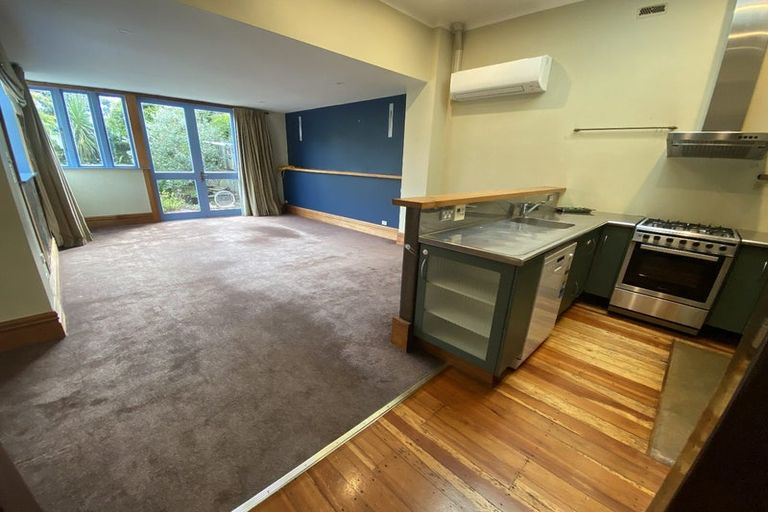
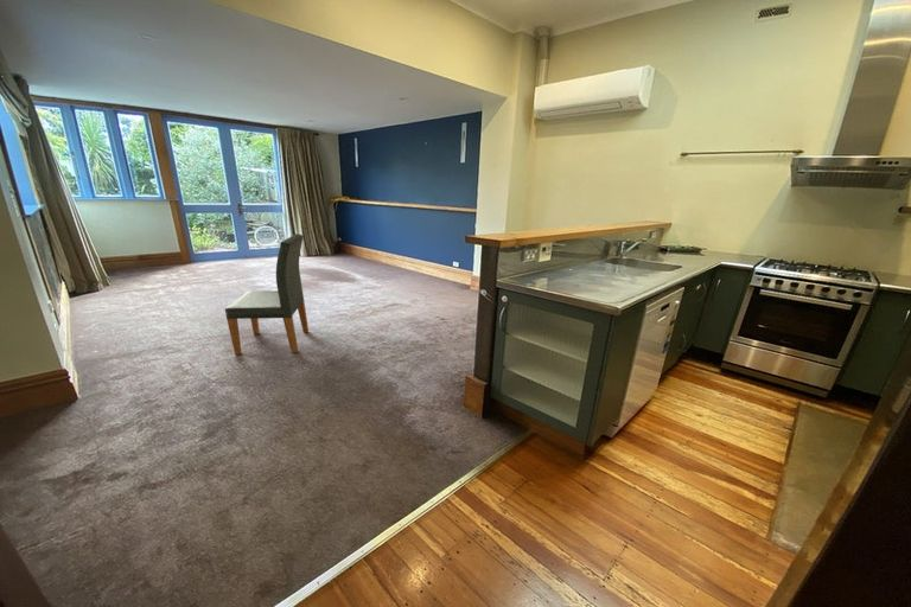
+ dining chair [224,232,310,356]
